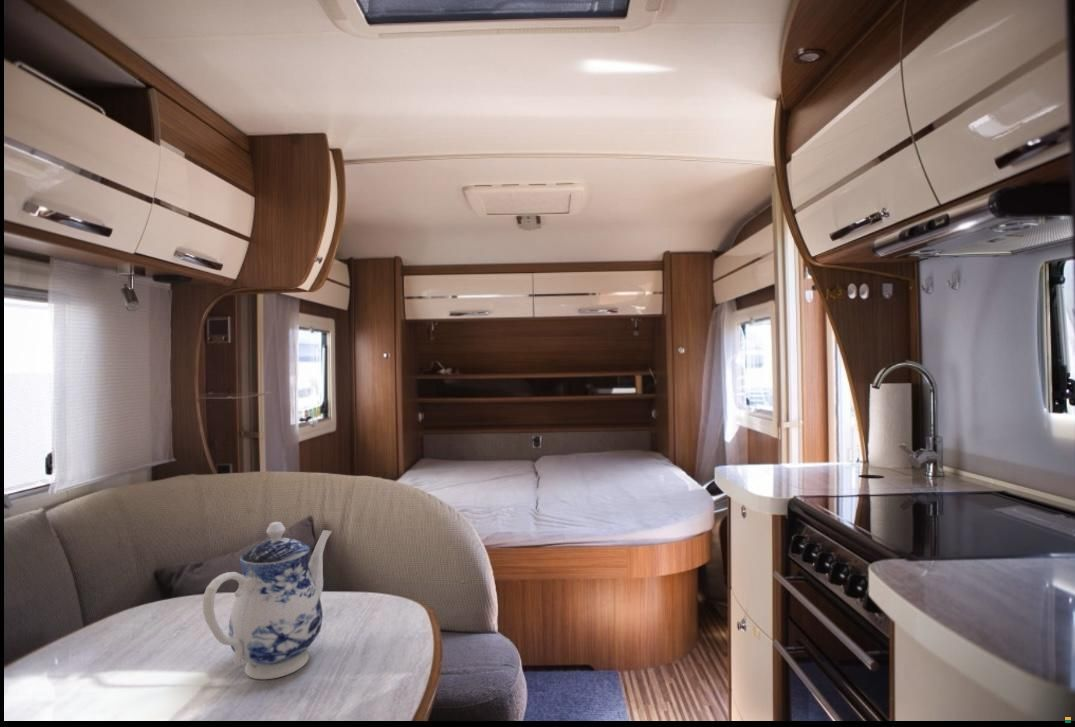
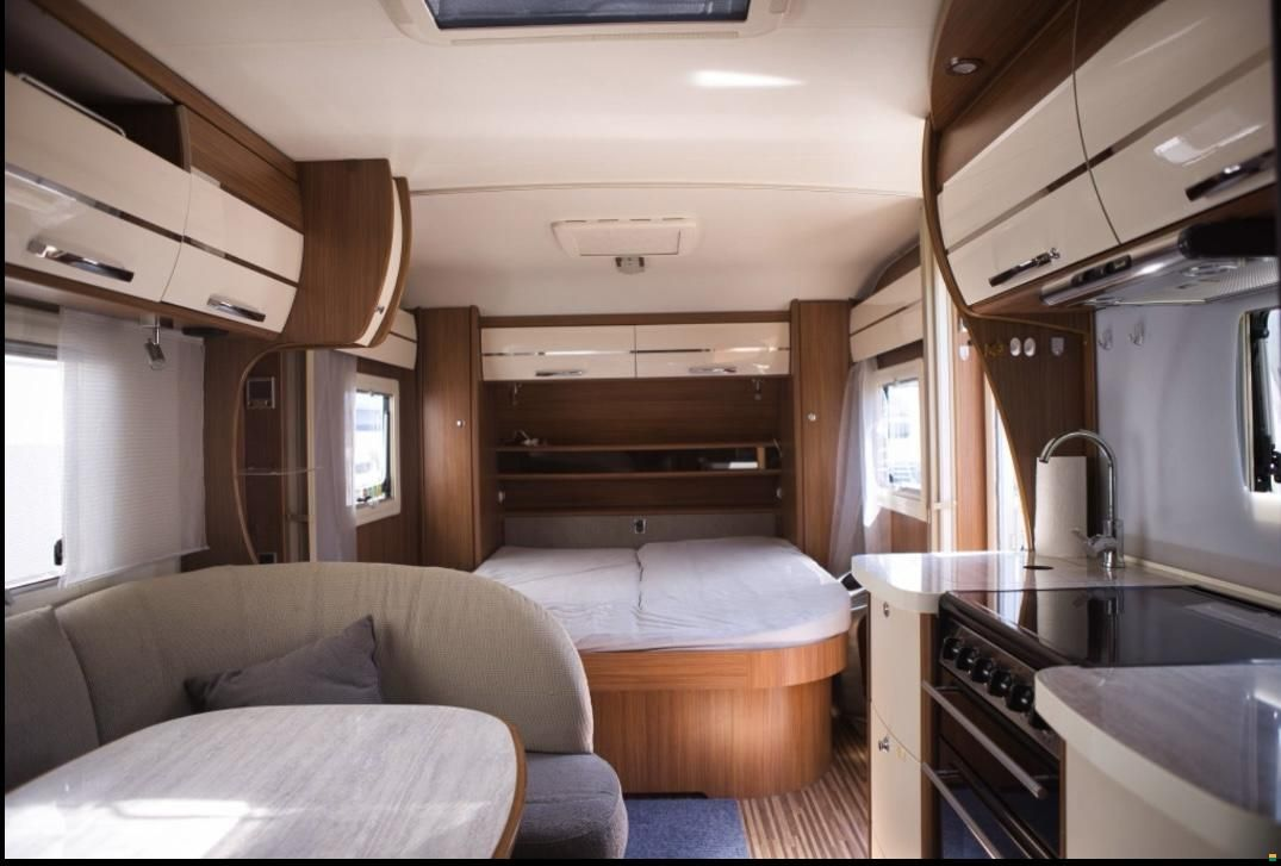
- teapot [201,521,333,680]
